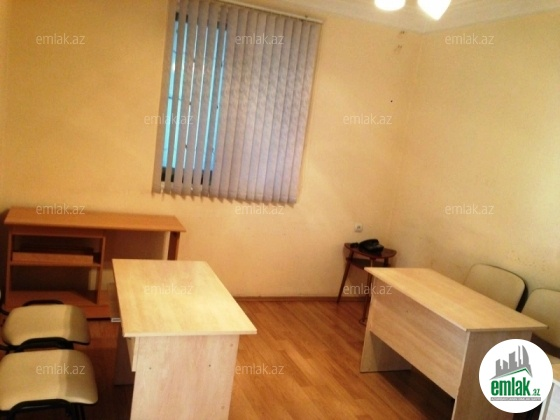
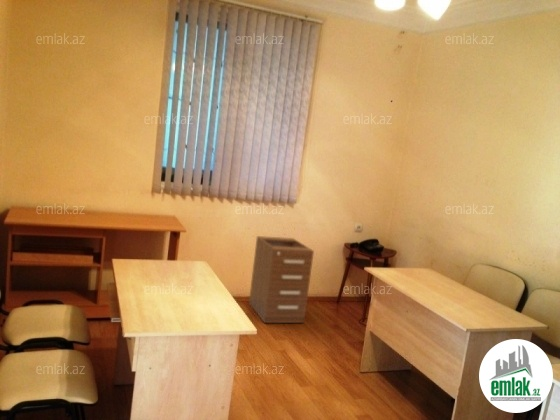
+ filing cabinet [248,235,315,324]
